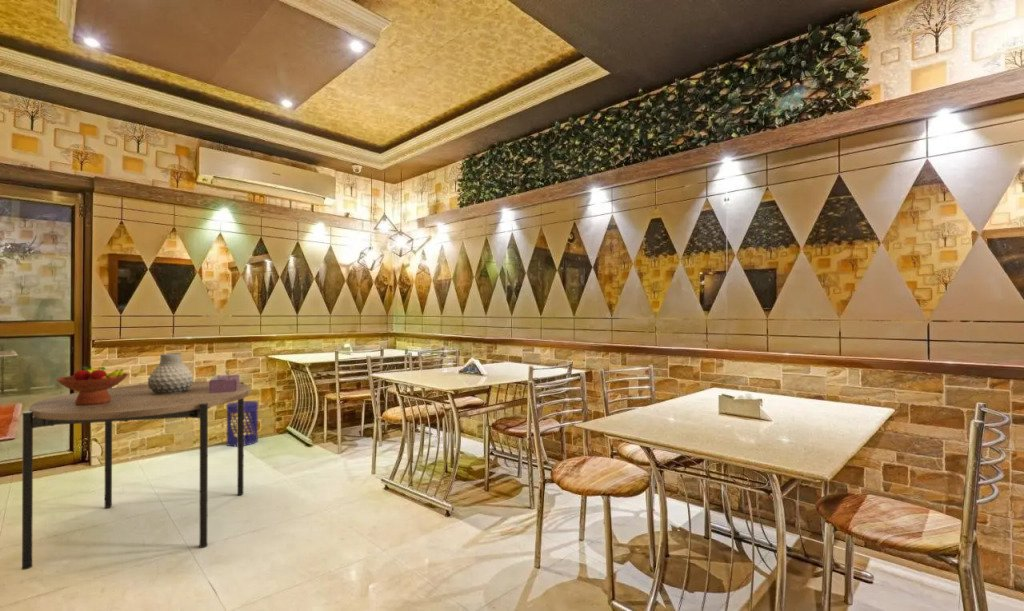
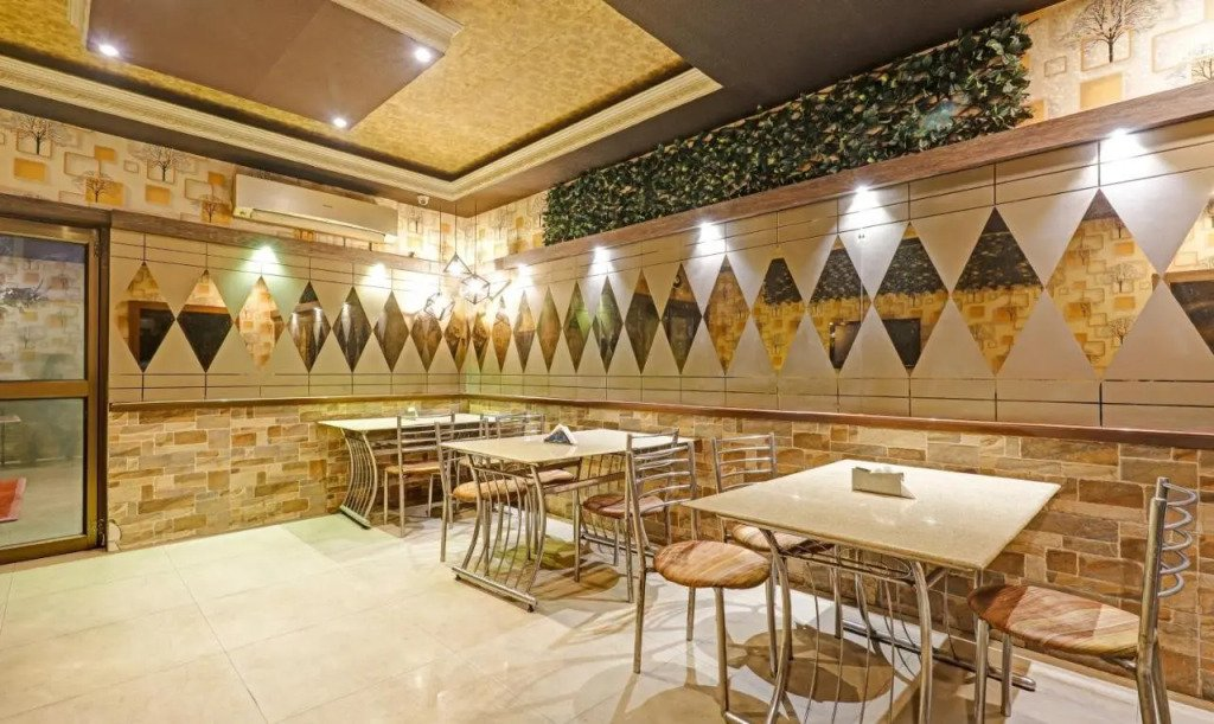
- fruit bowl [55,364,129,405]
- tissue box [208,374,240,393]
- vase [147,352,194,394]
- waste bin [225,400,259,447]
- dining table [21,381,251,571]
